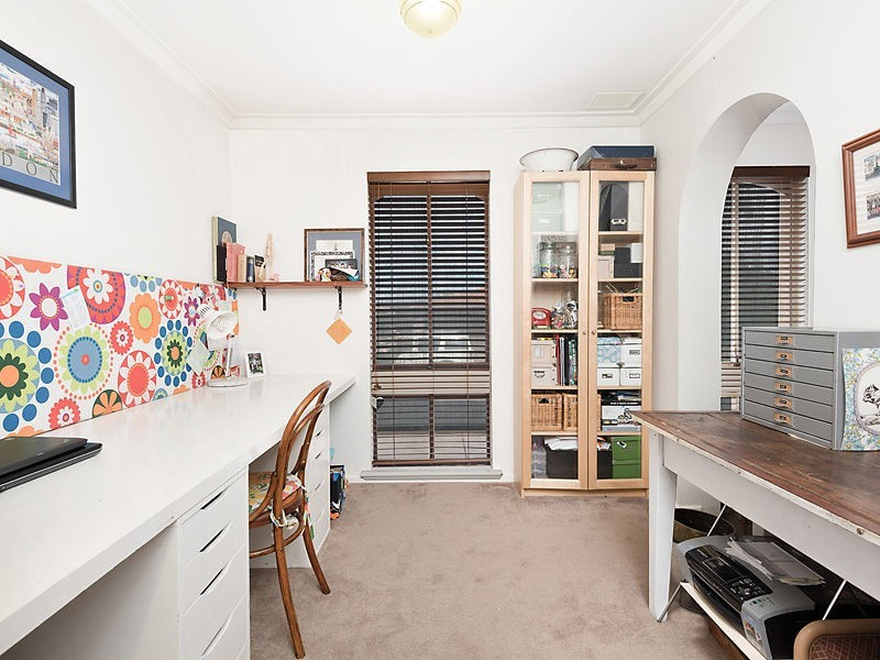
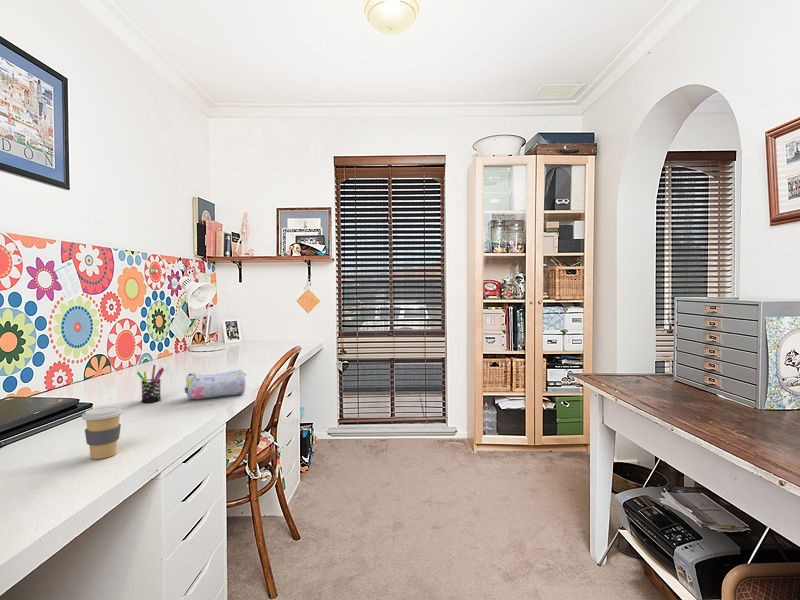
+ pencil case [184,369,247,400]
+ coffee cup [81,405,124,460]
+ pen holder [136,364,165,404]
